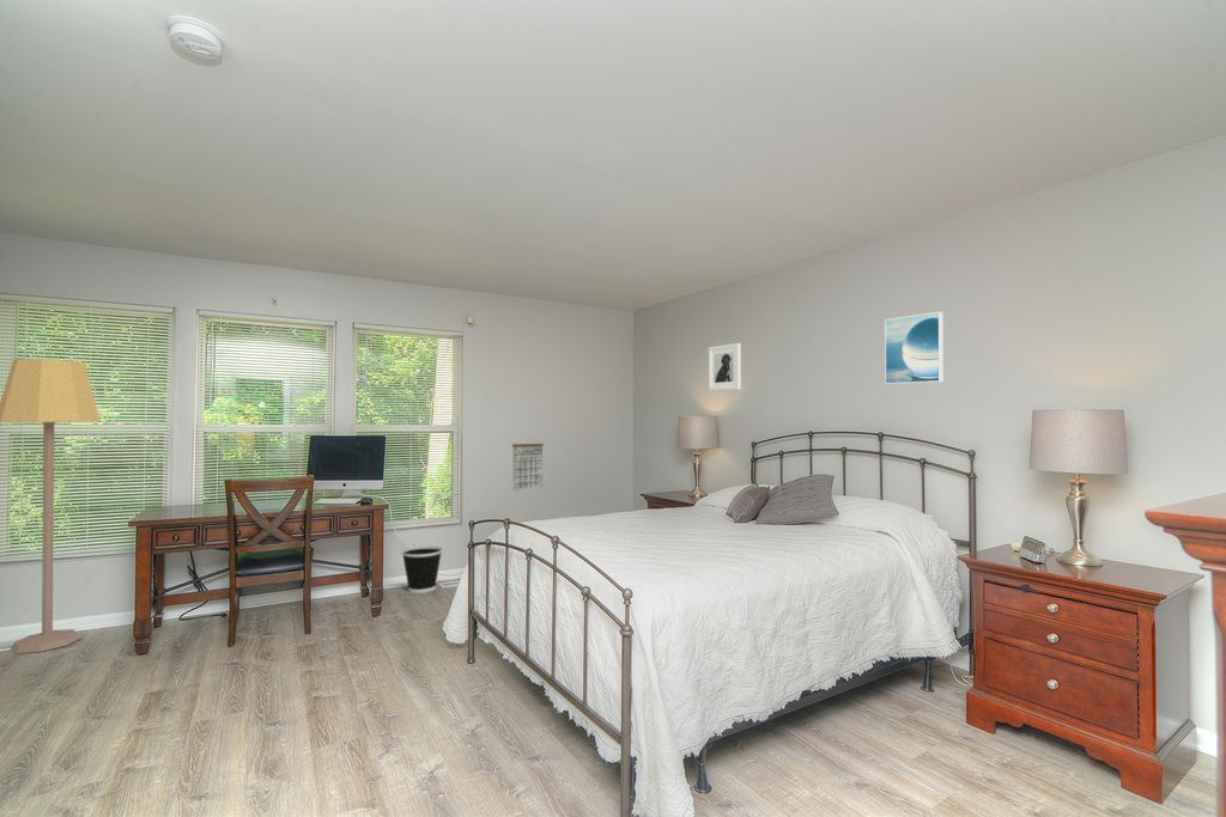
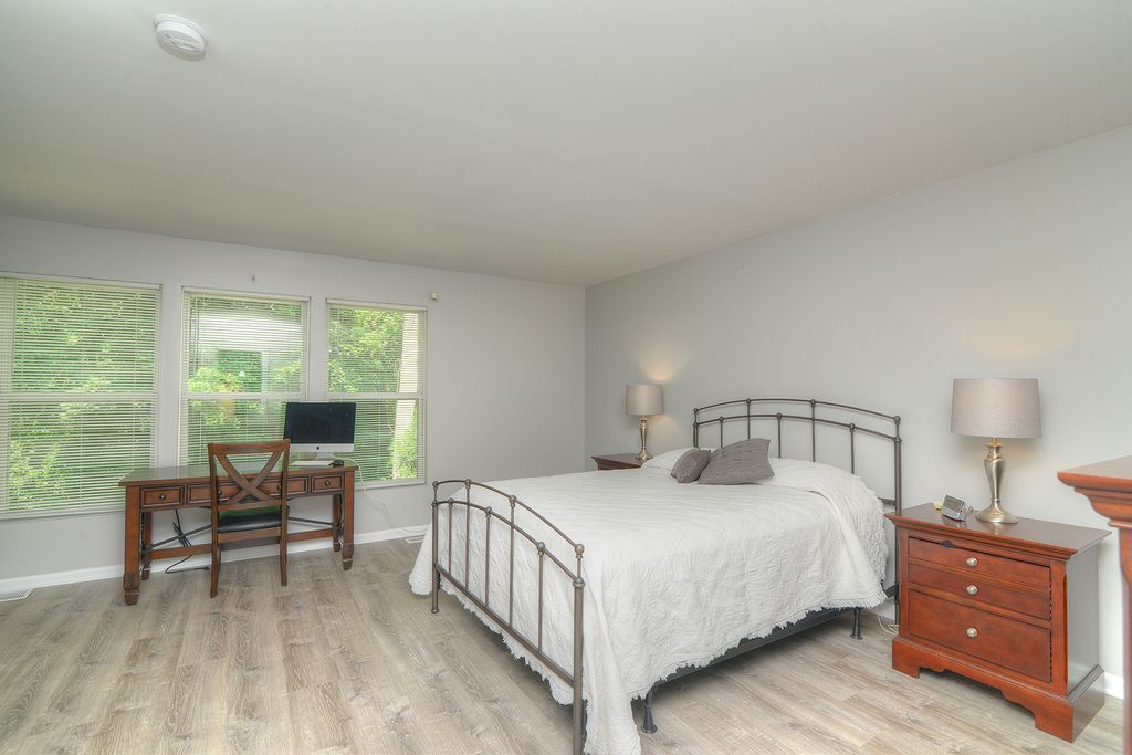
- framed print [708,342,742,392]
- wastebasket [400,545,444,593]
- calendar [511,435,545,492]
- lamp [0,358,101,654]
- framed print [884,311,943,385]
